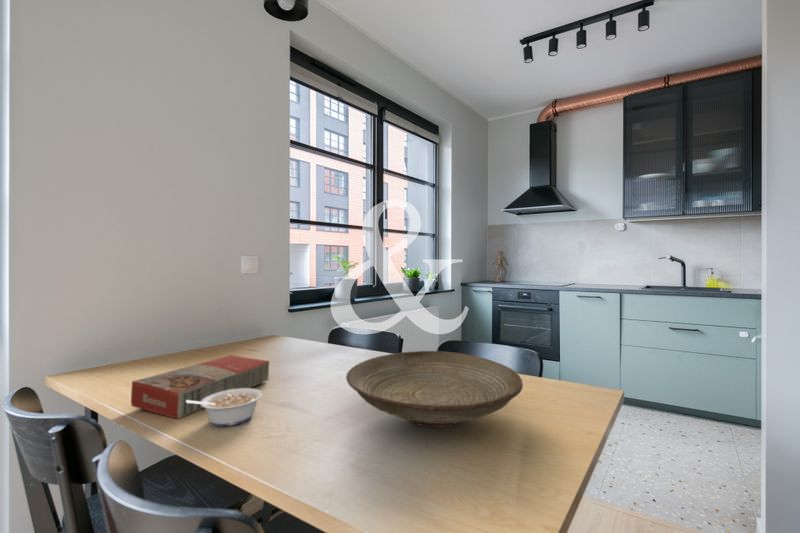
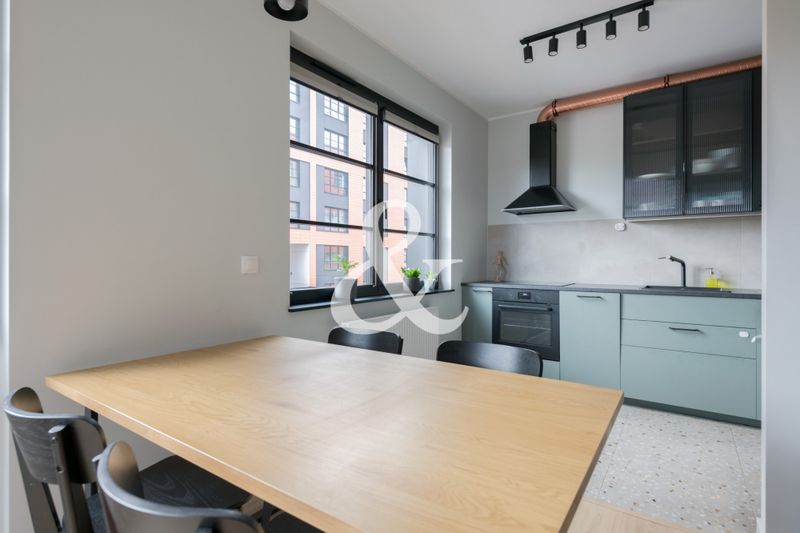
- macaroni box [130,354,270,420]
- legume [186,388,263,427]
- decorative bowl [345,350,524,429]
